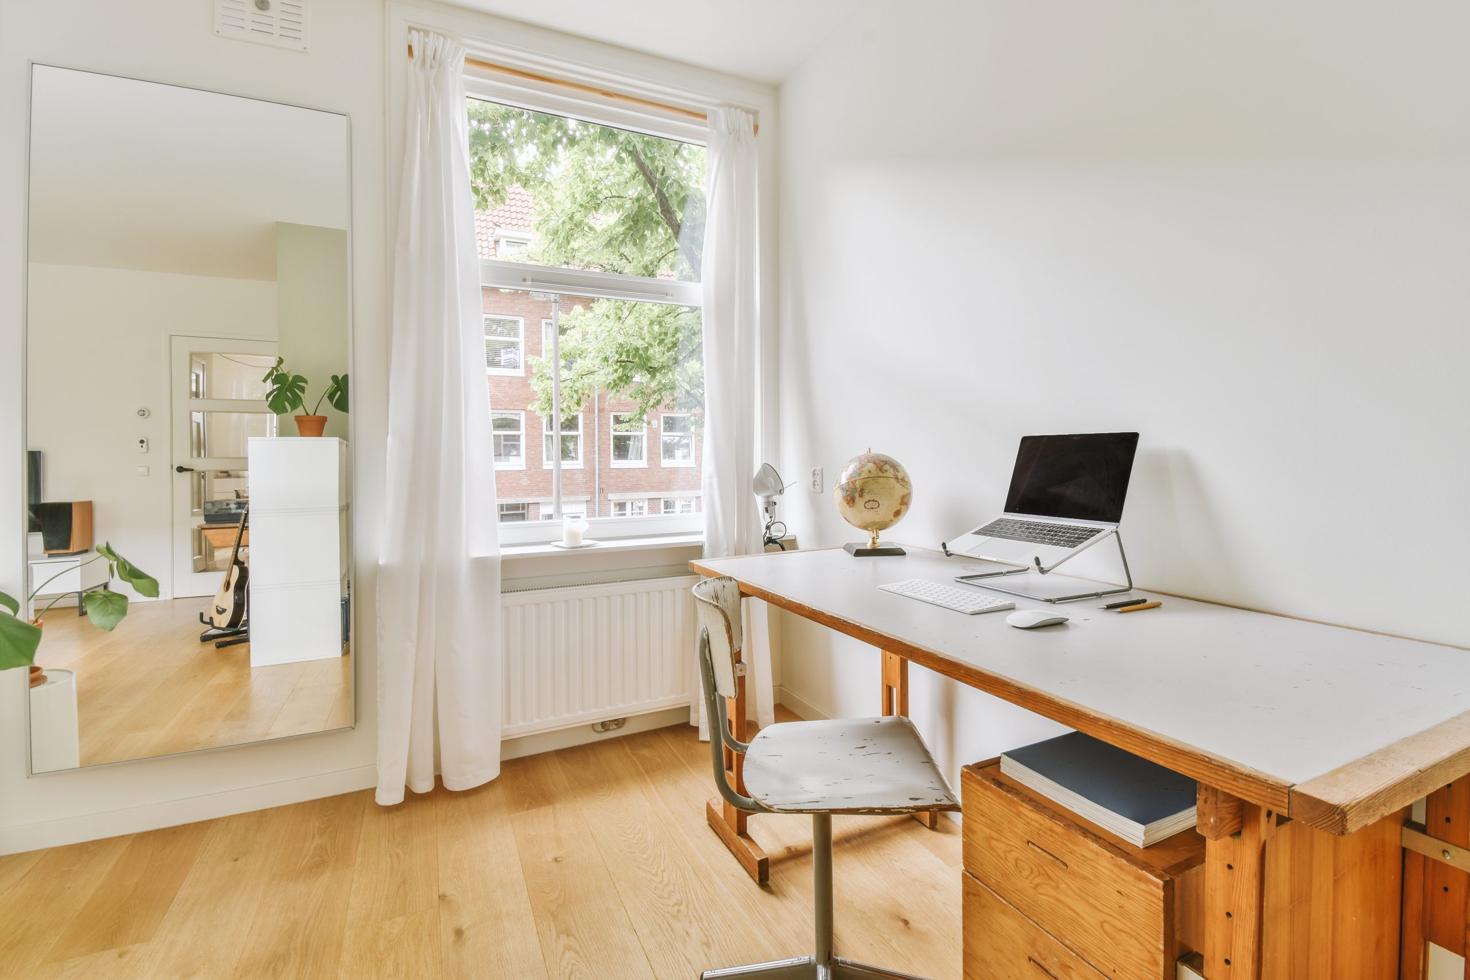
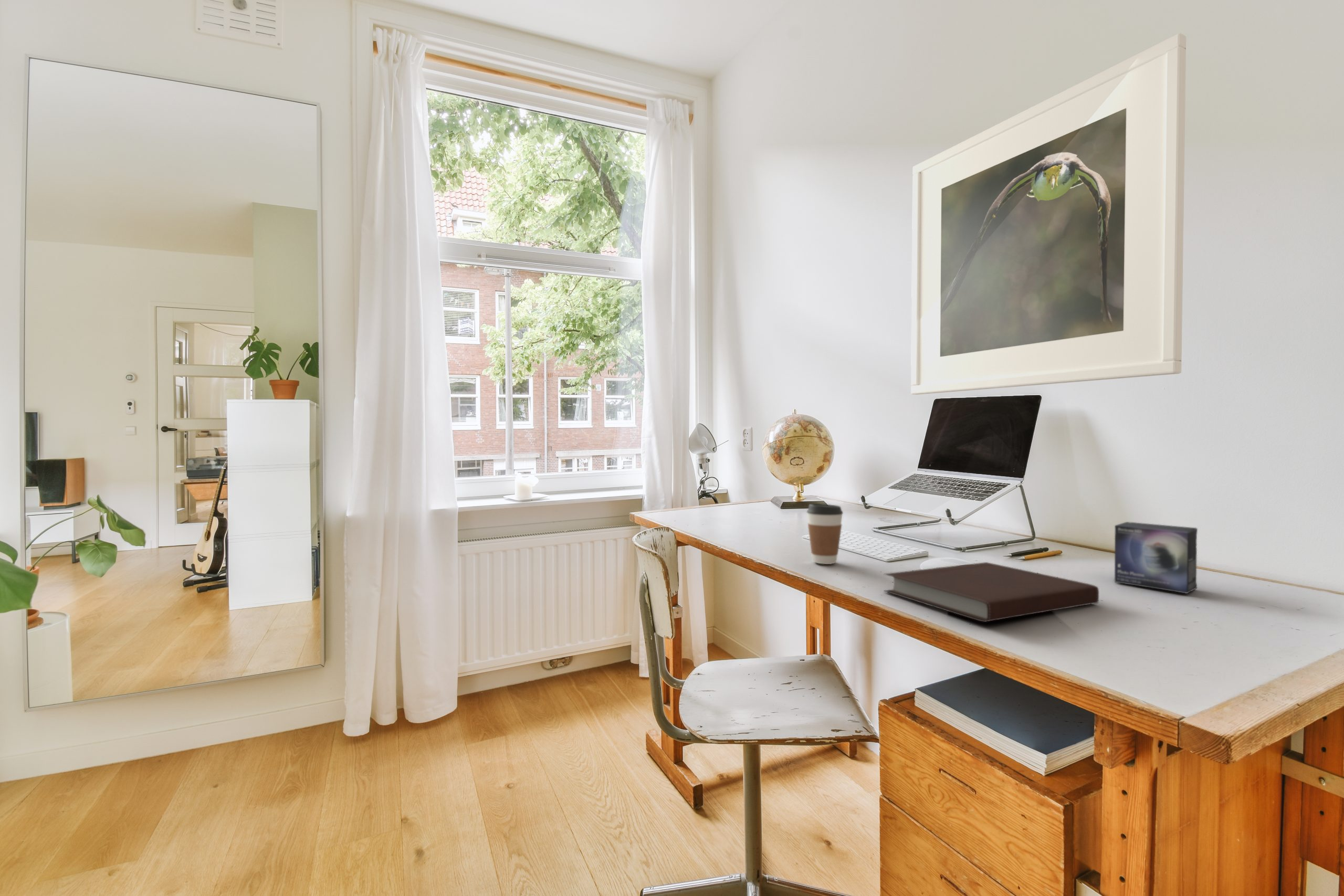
+ notebook [883,562,1099,623]
+ coffee cup [806,503,844,565]
+ small box [1114,521,1198,594]
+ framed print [910,33,1186,395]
